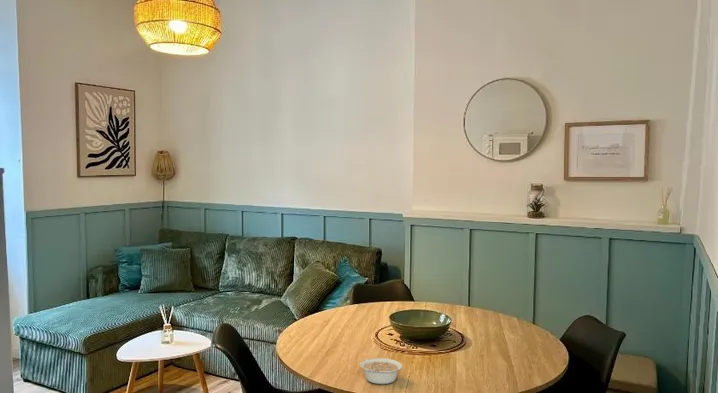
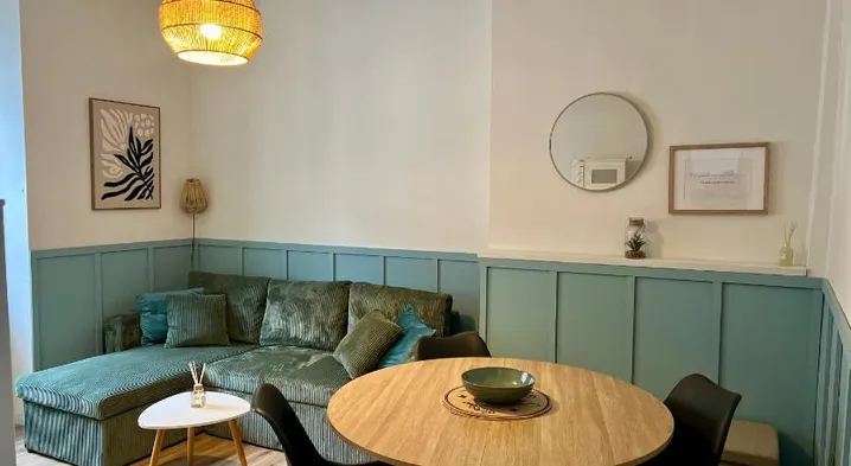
- legume [359,357,403,385]
